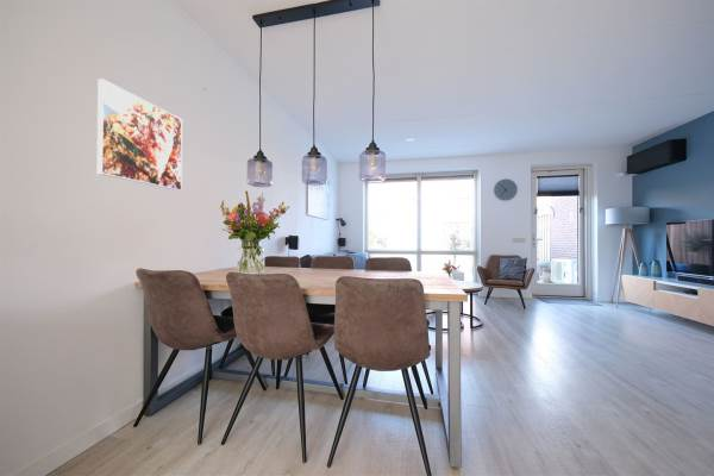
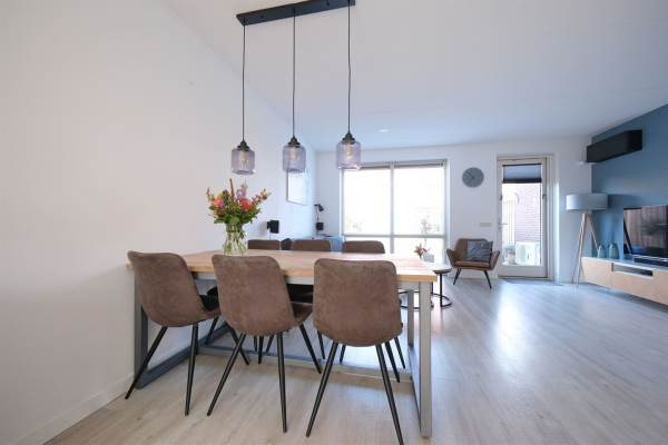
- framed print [96,77,183,192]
